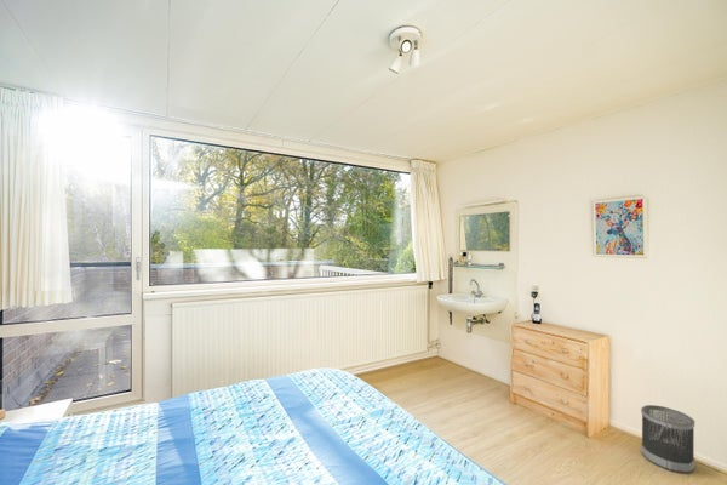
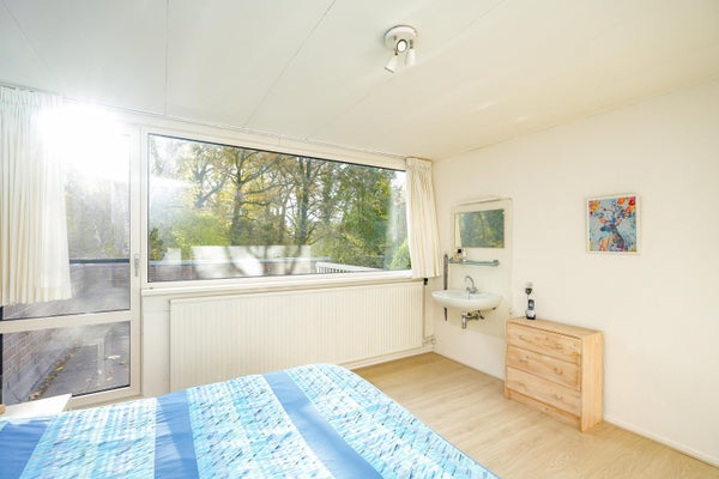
- wastebasket [640,404,695,474]
